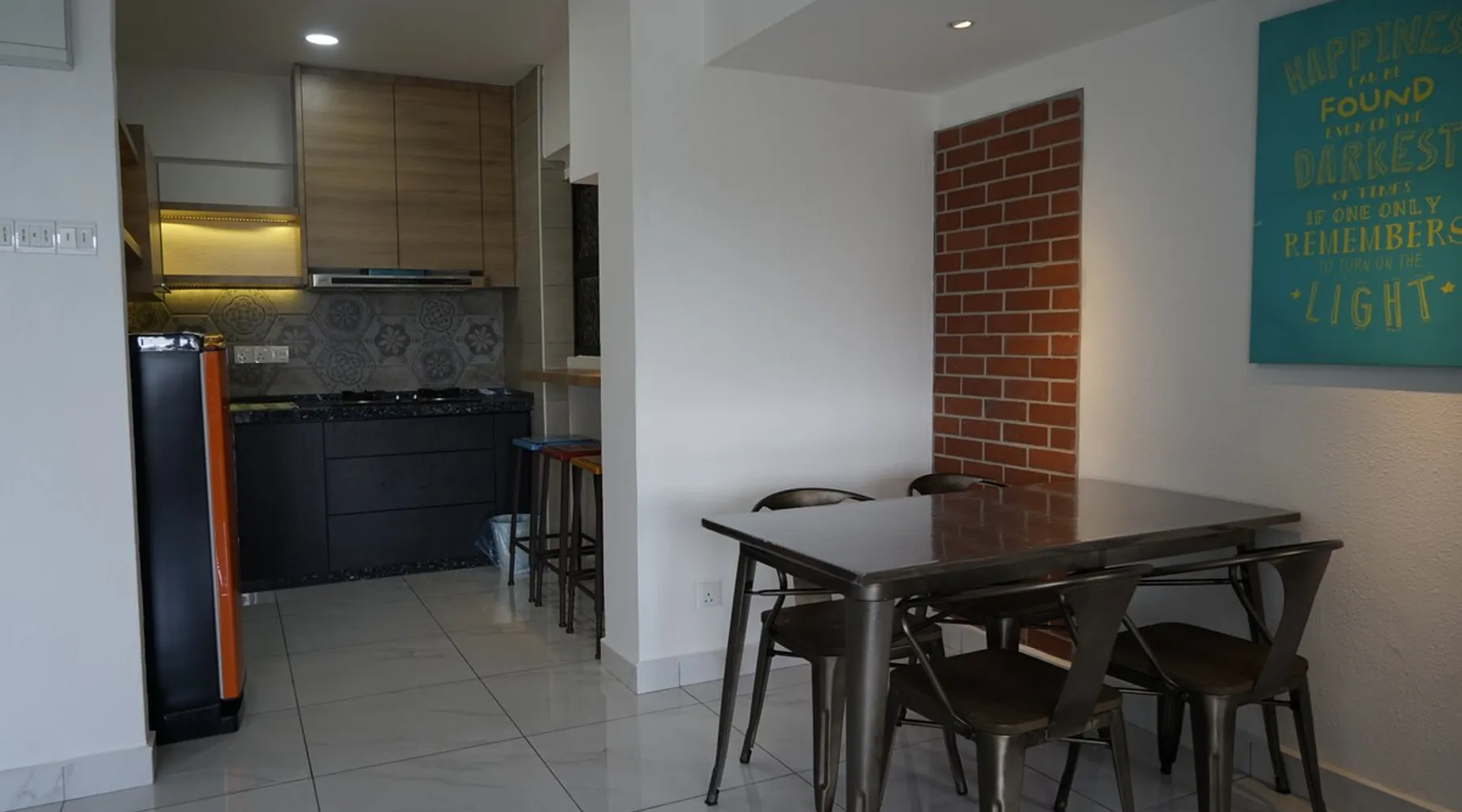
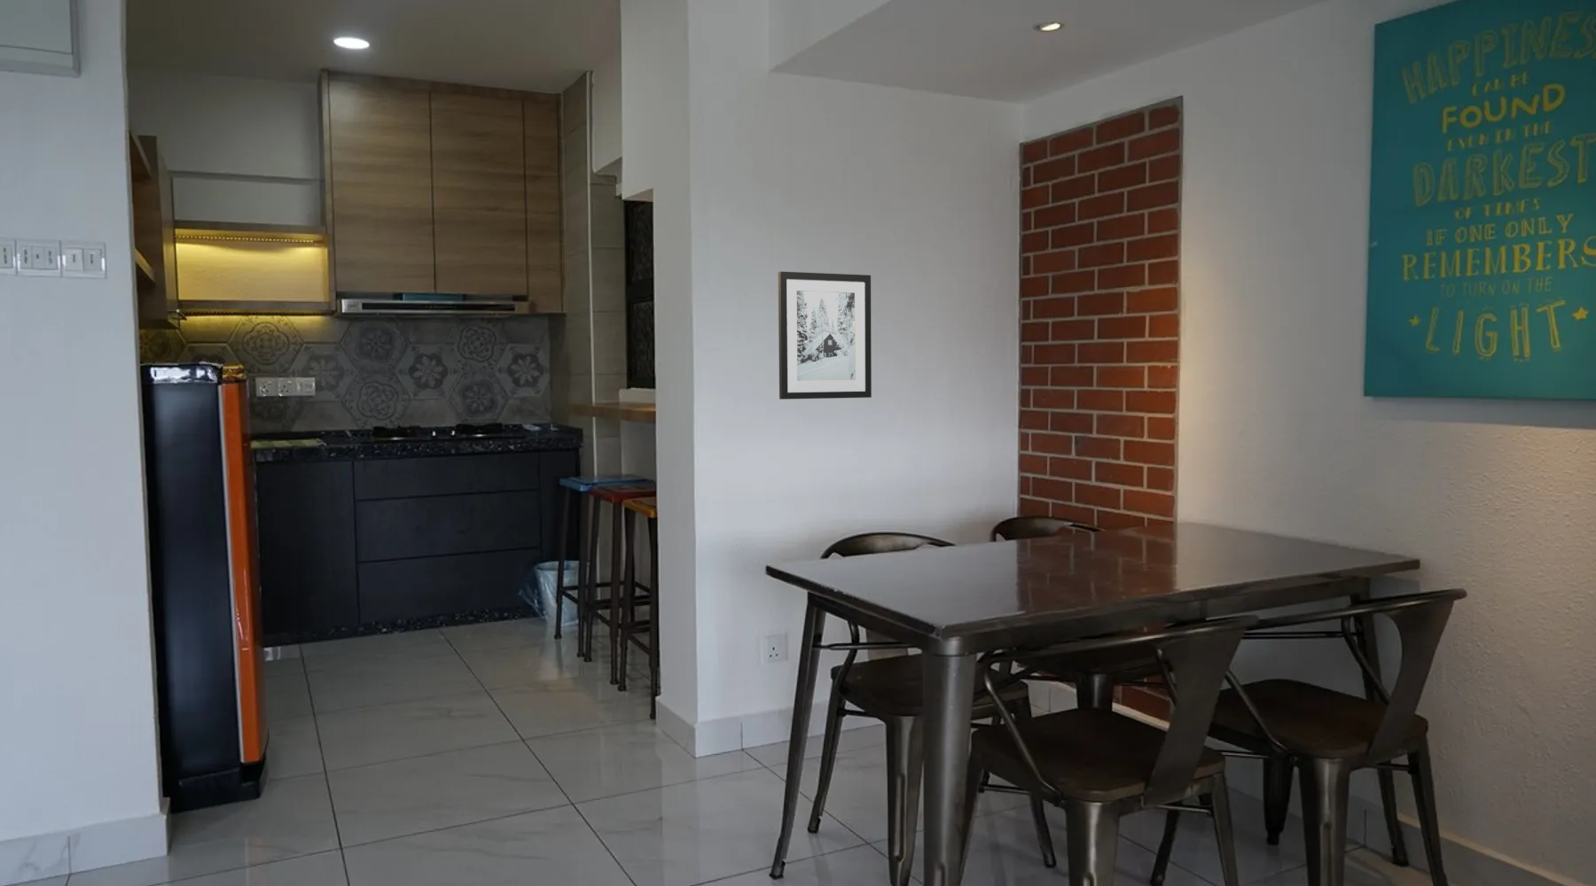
+ wall art [777,271,872,400]
